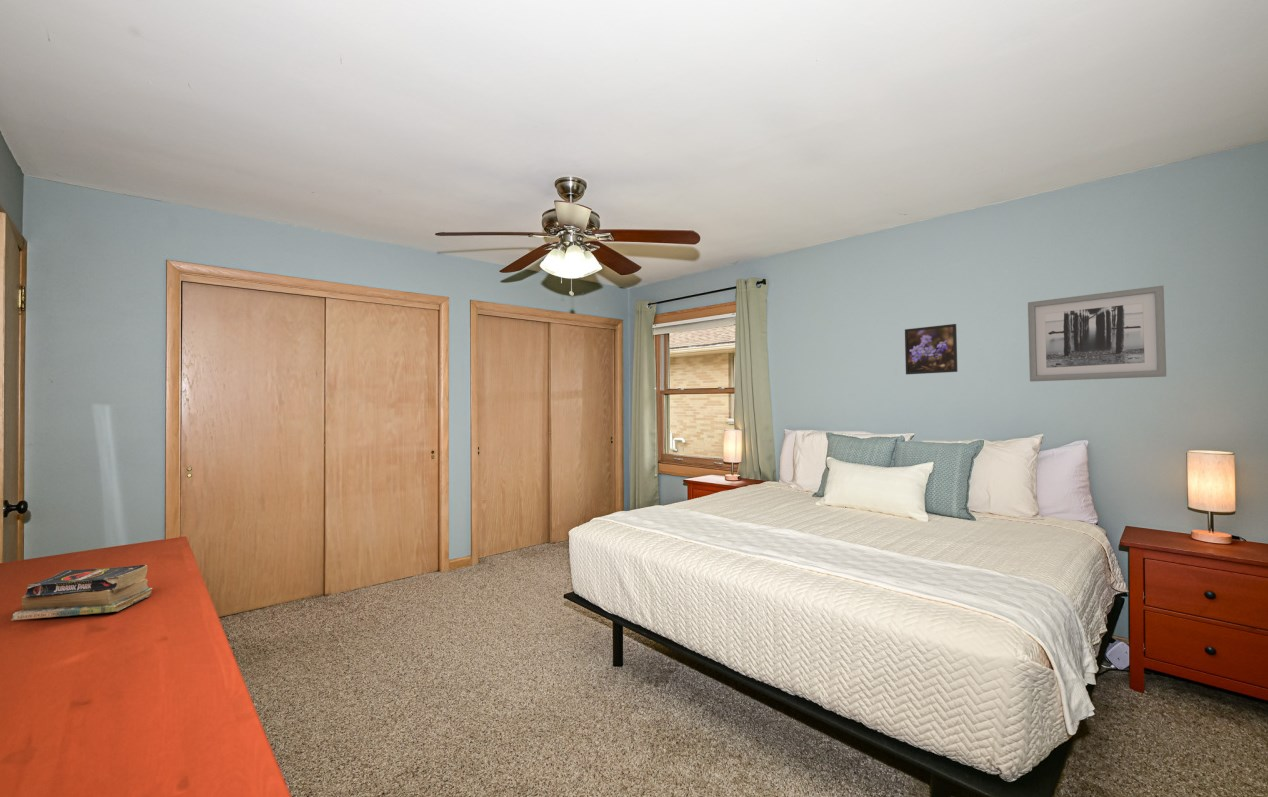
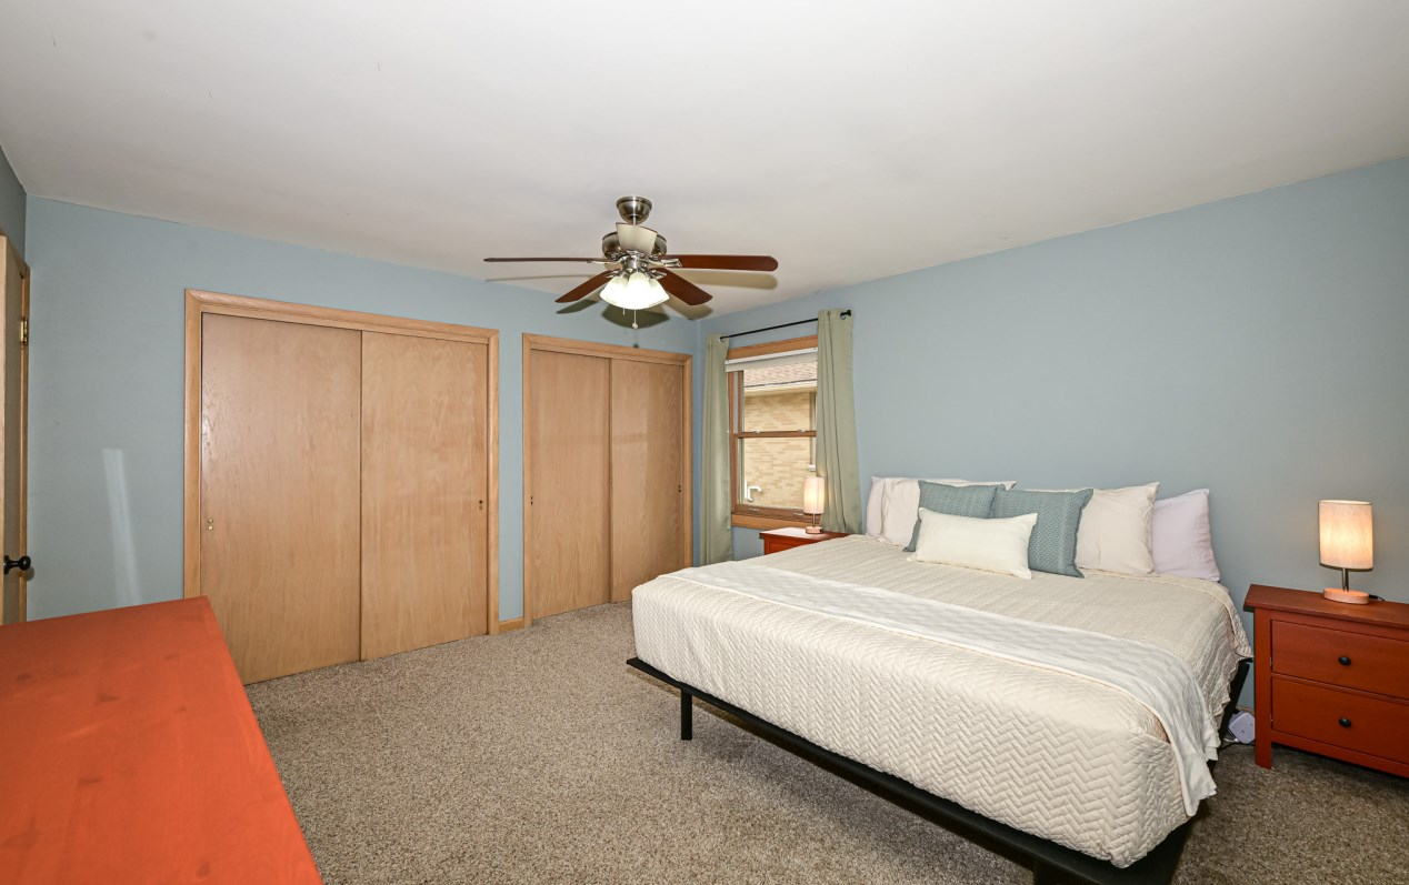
- books [10,564,153,622]
- wall art [1027,285,1167,382]
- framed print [904,323,959,375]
